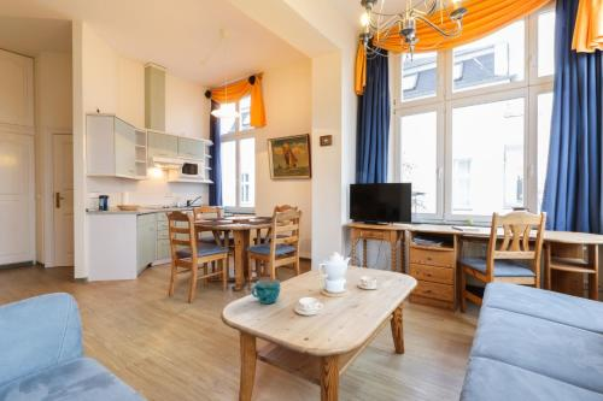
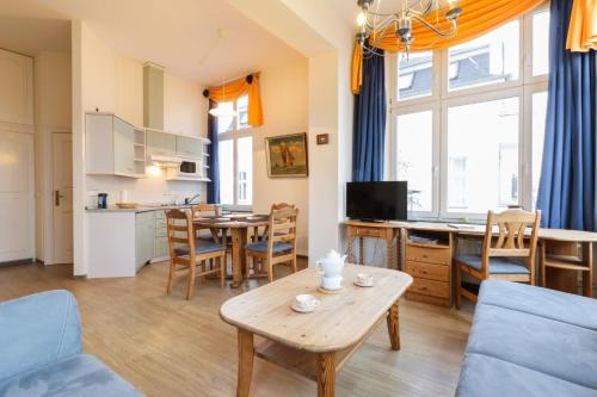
- cup [251,277,281,305]
